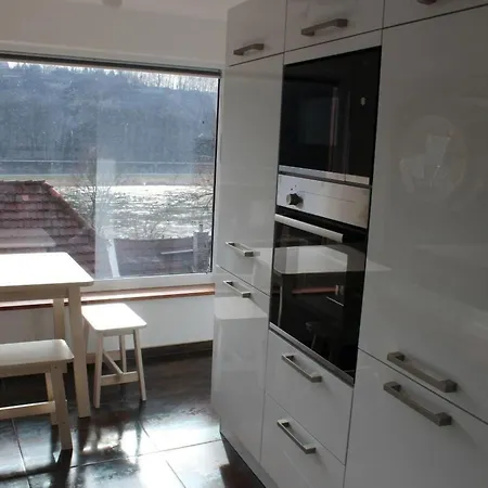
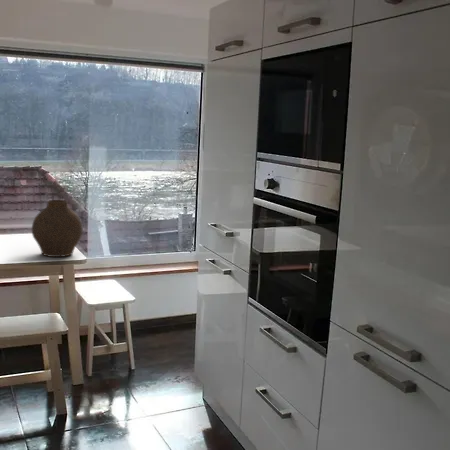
+ vase [31,199,84,258]
